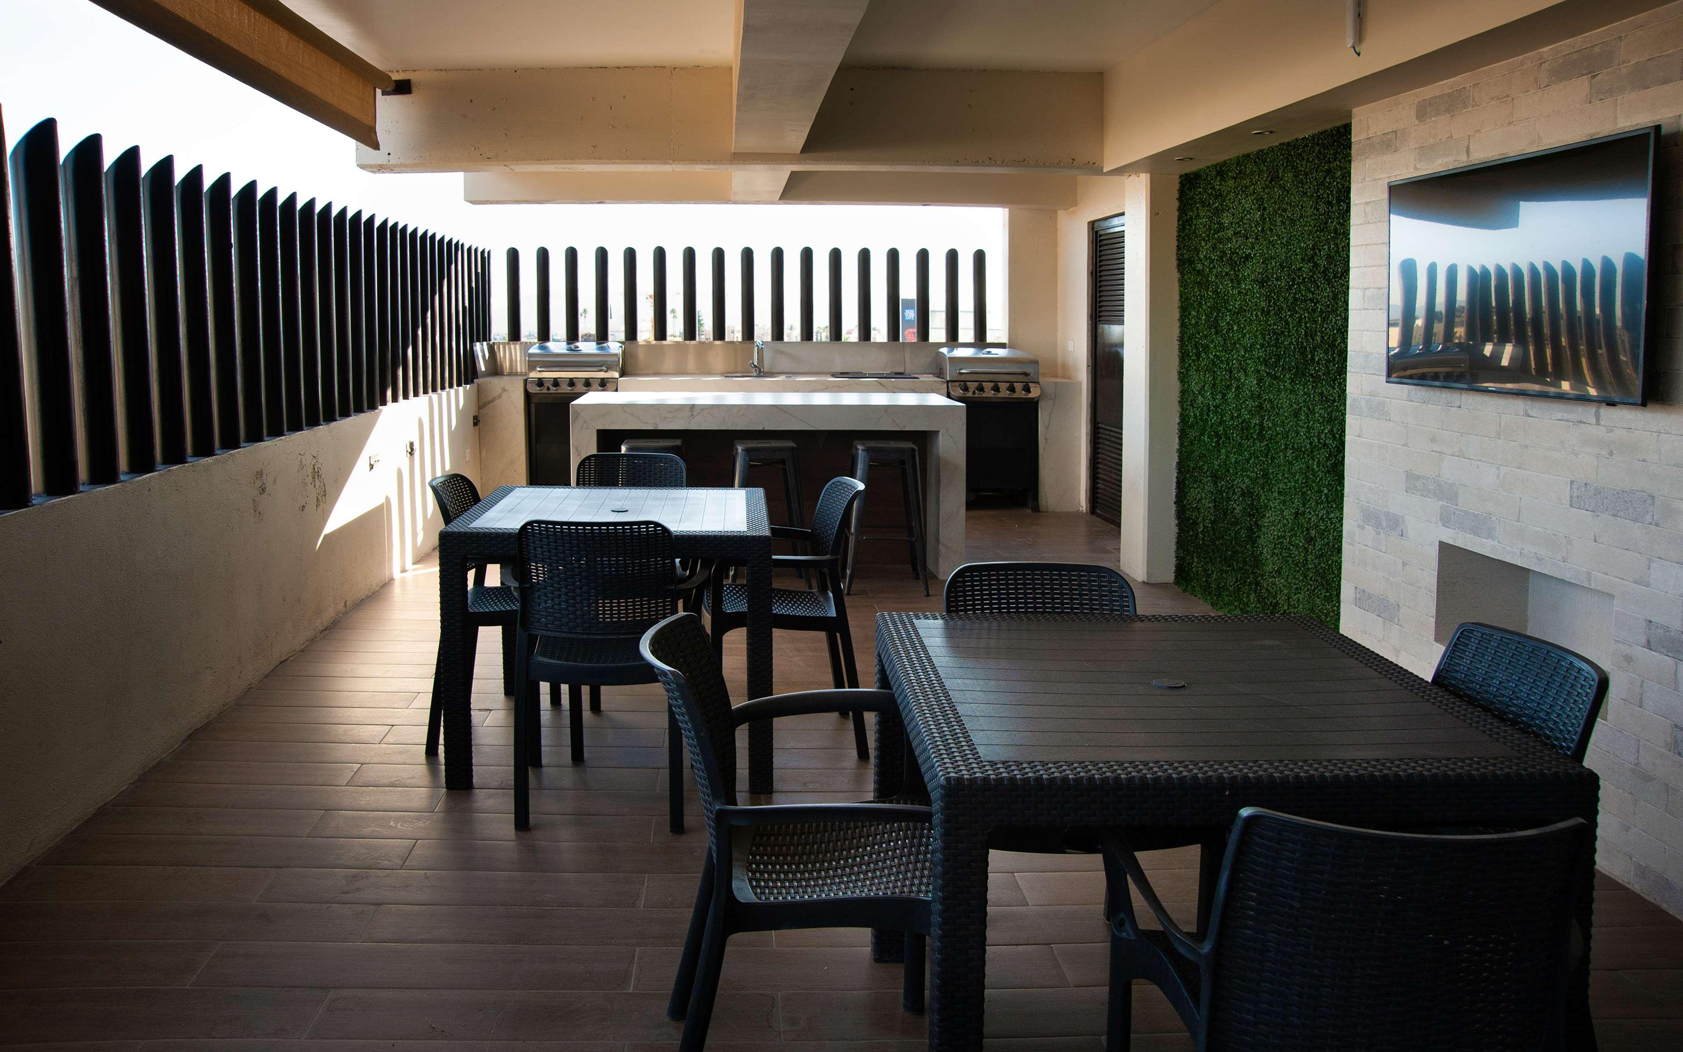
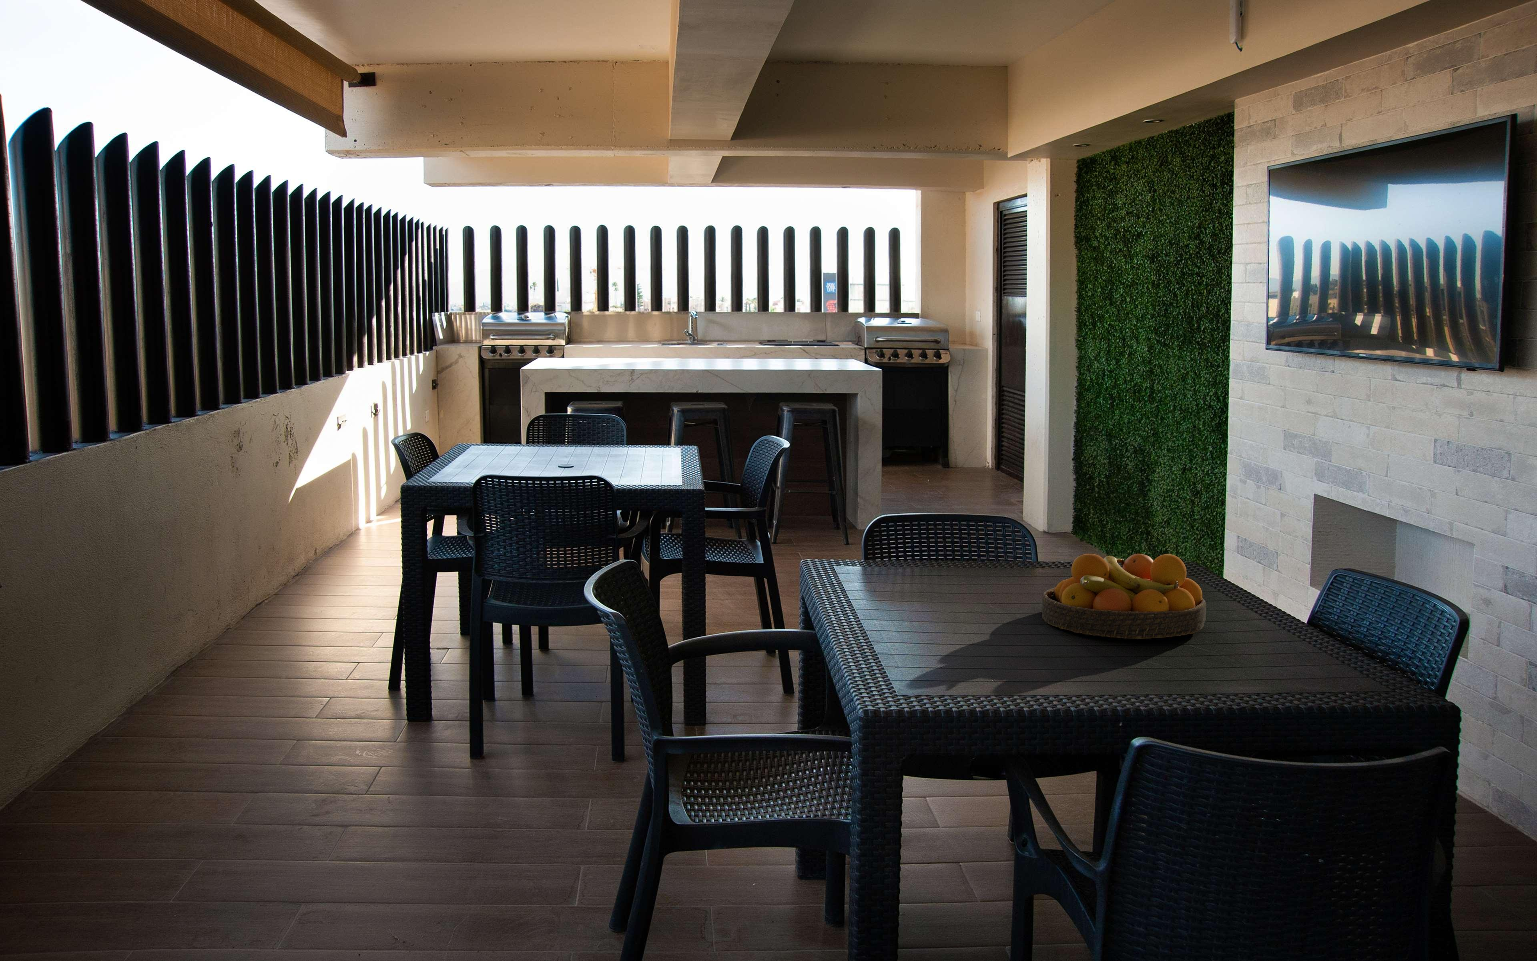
+ fruit bowl [1041,554,1207,639]
